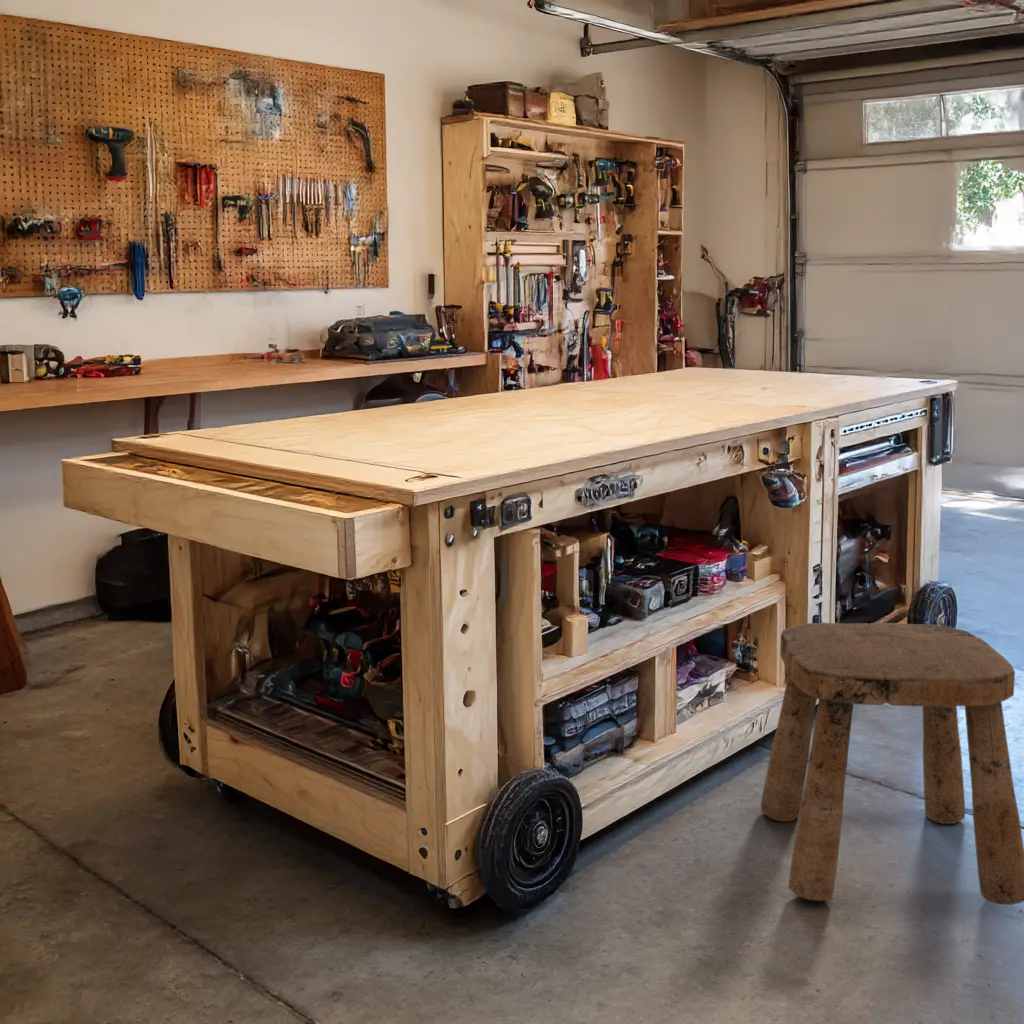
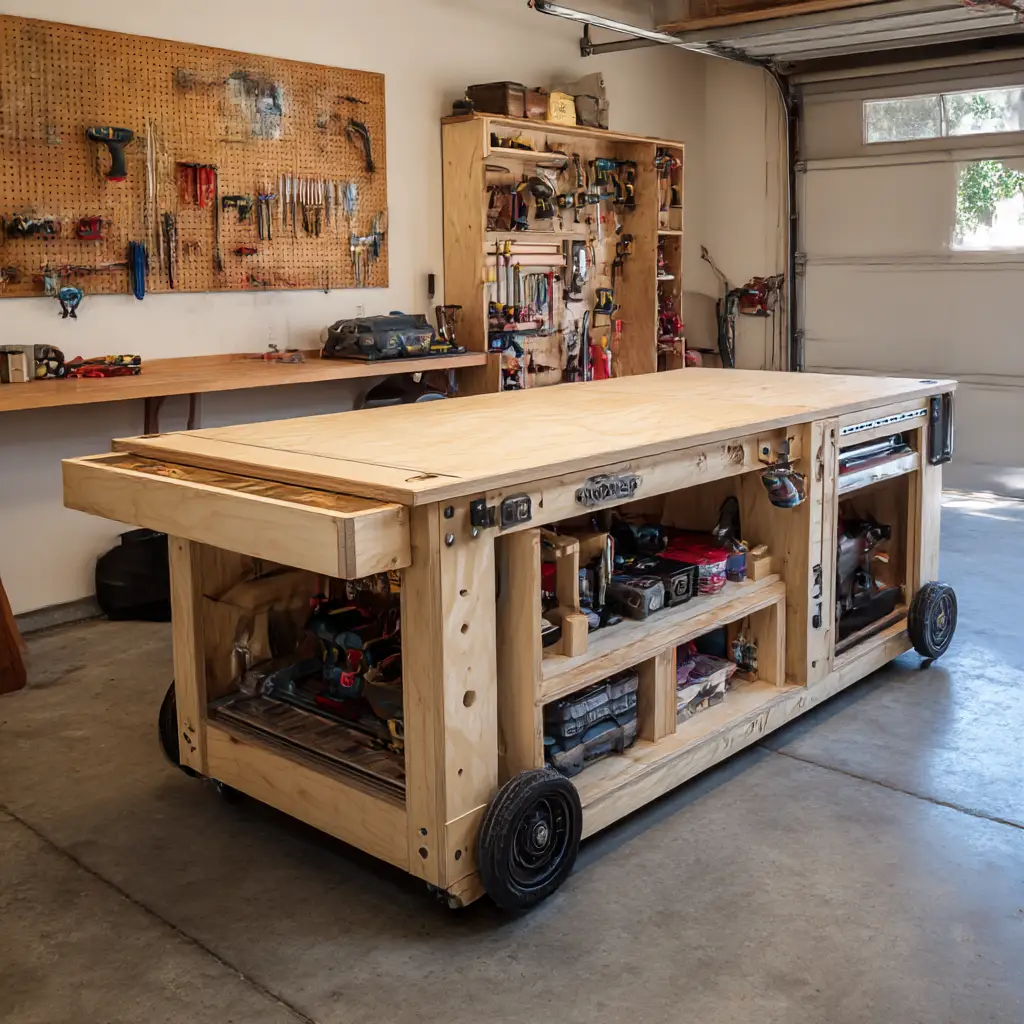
- stool [760,622,1024,906]
